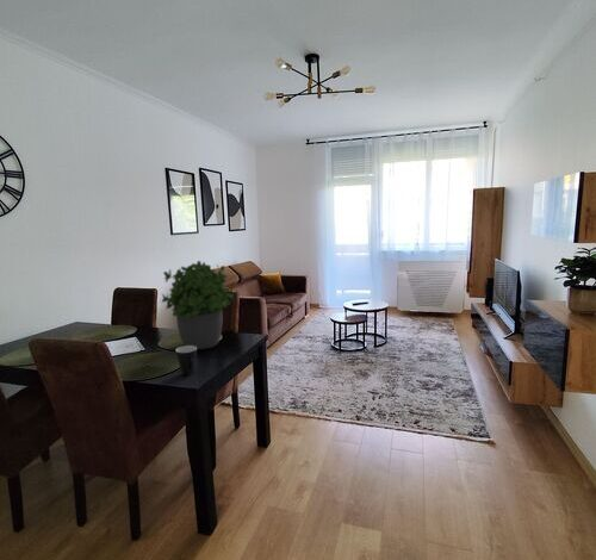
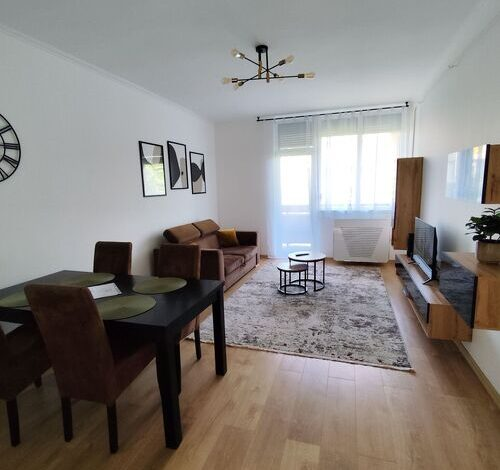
- mug [174,344,198,375]
- potted plant [160,260,238,350]
